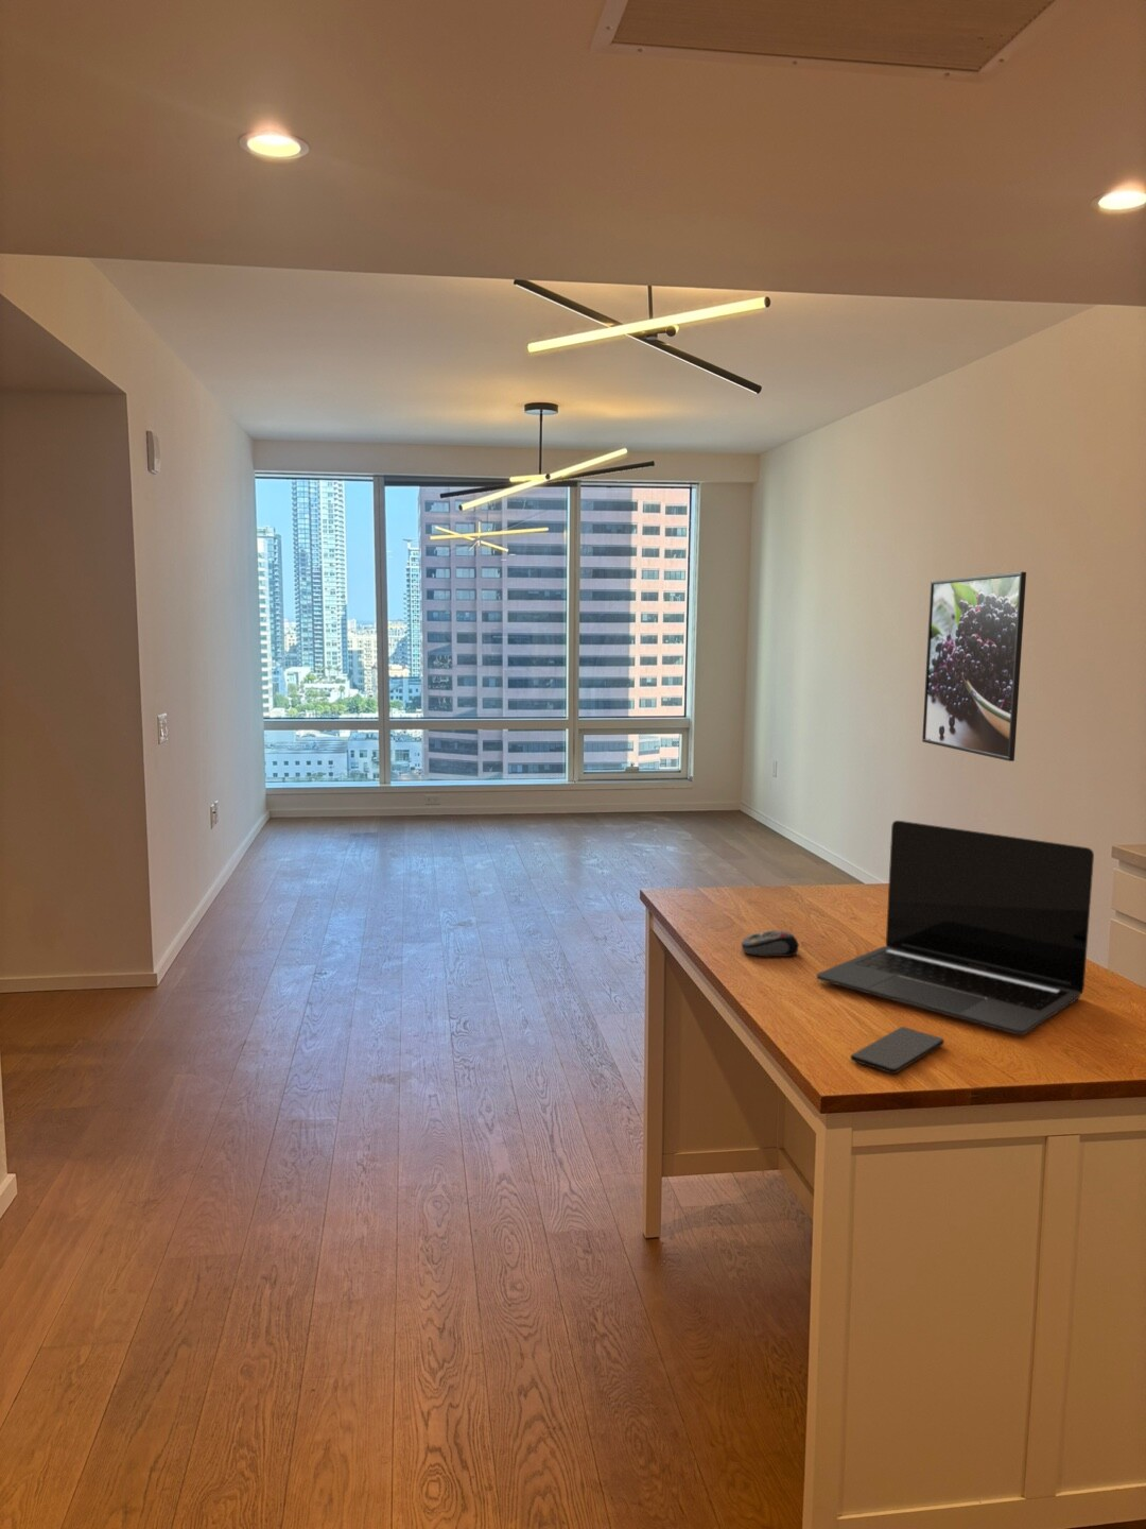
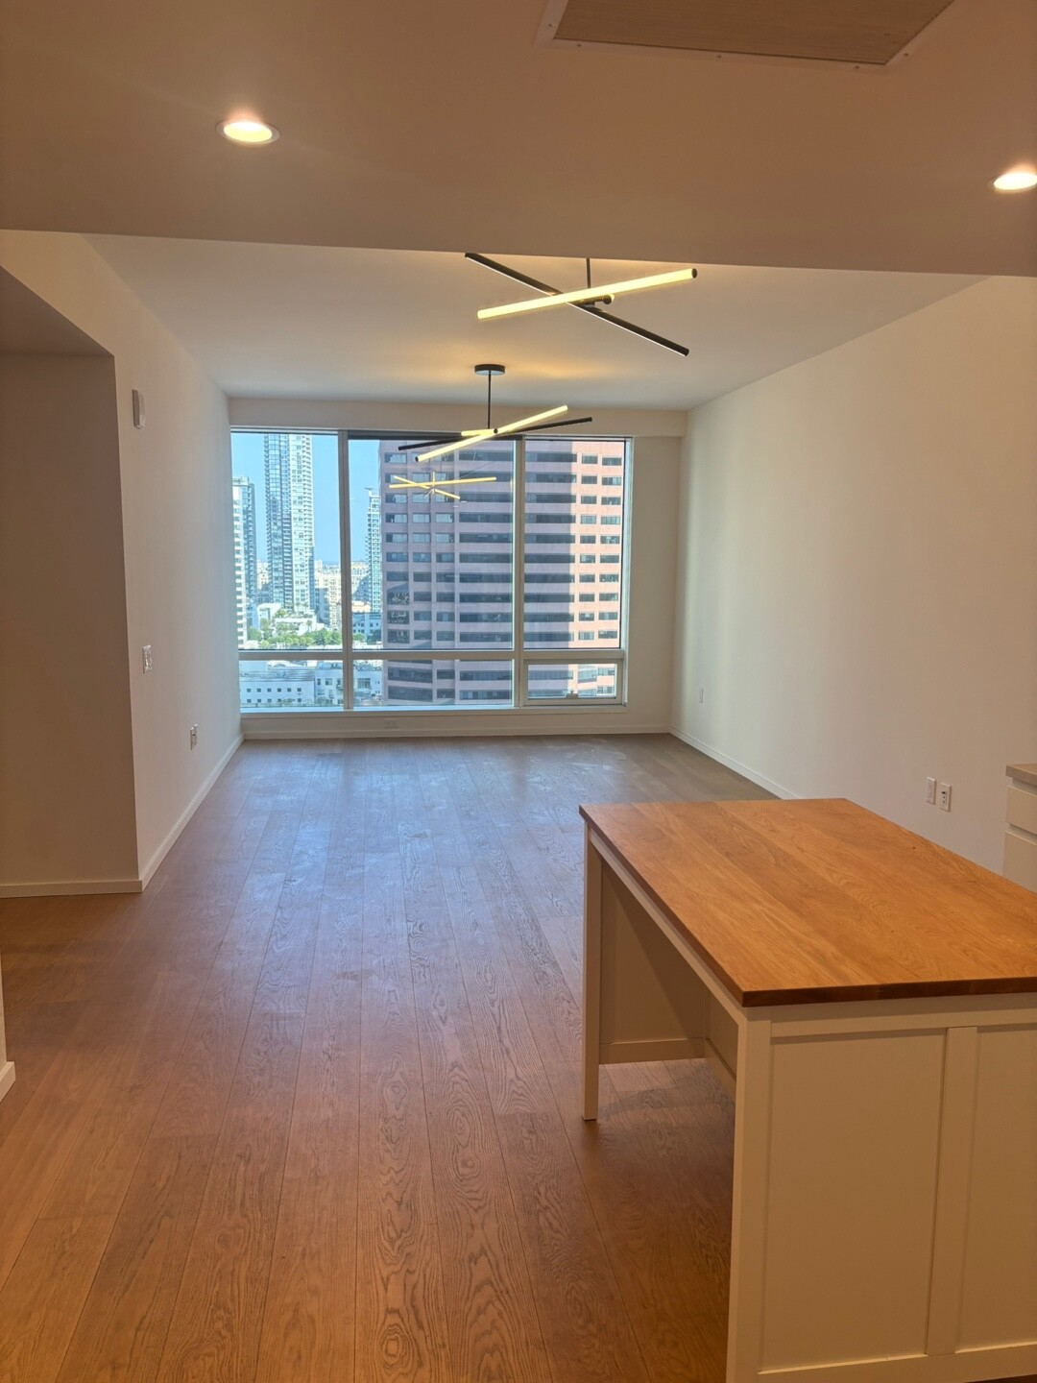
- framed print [921,571,1027,762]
- smartphone [850,1026,945,1075]
- computer mouse [740,929,801,958]
- laptop [815,820,1095,1035]
